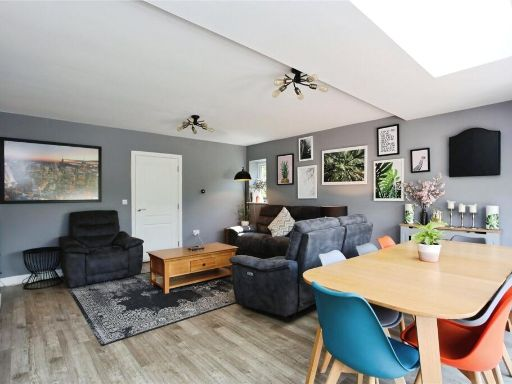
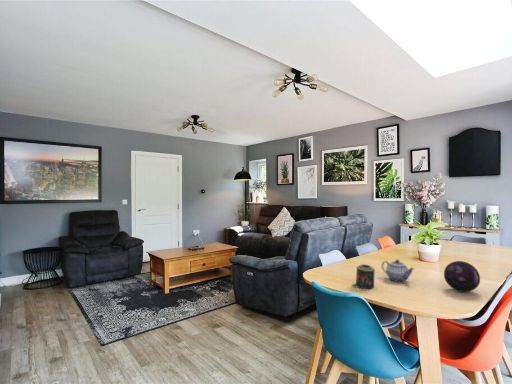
+ candle [350,263,376,290]
+ decorative orb [443,260,481,293]
+ teapot [381,259,415,283]
